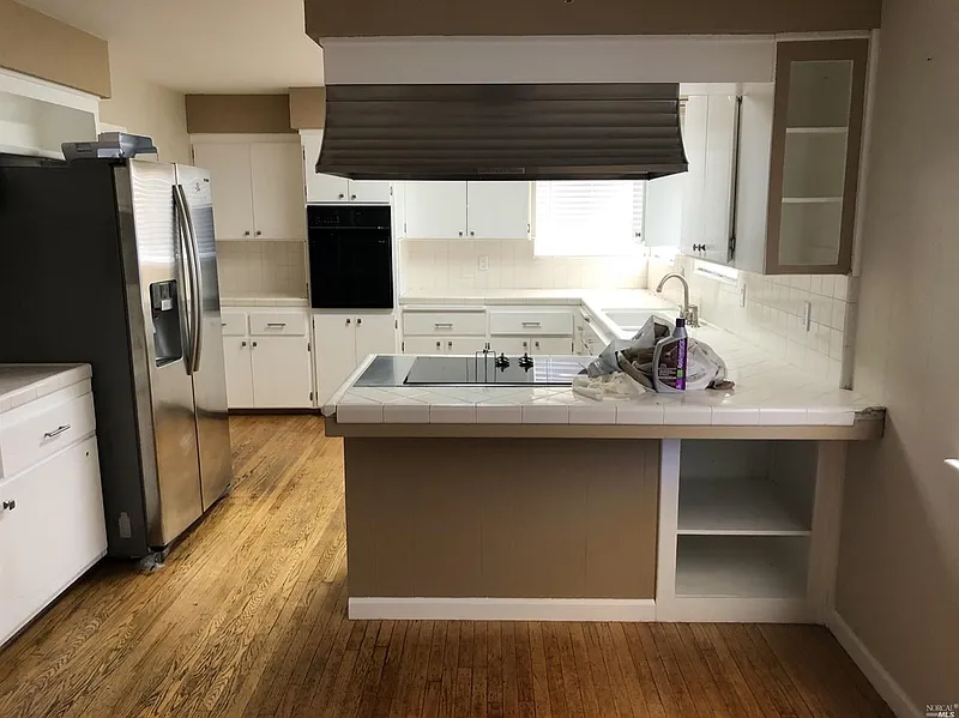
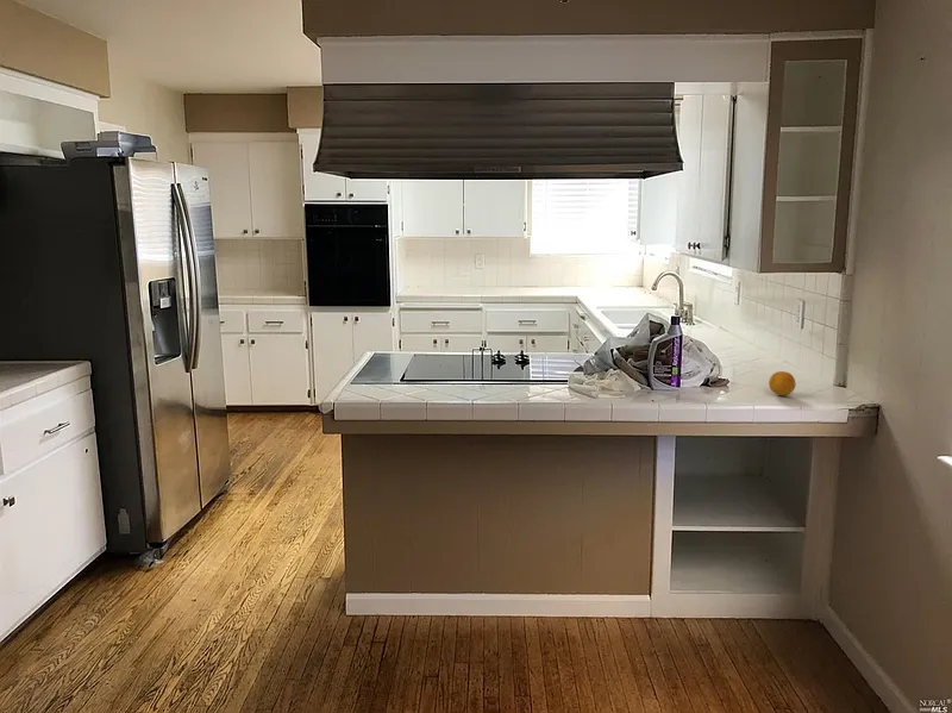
+ fruit [768,370,797,396]
